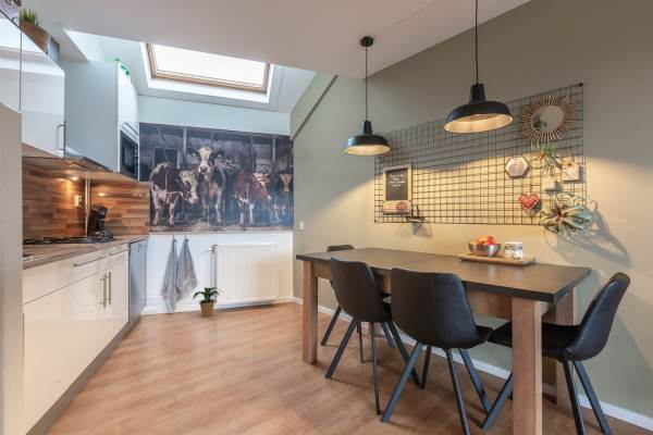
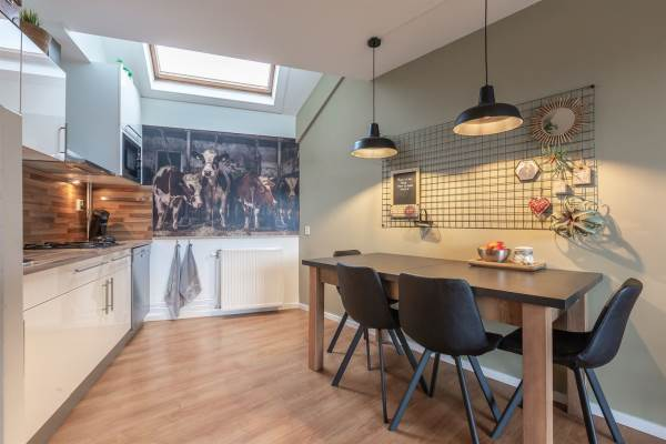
- potted plant [193,286,223,318]
